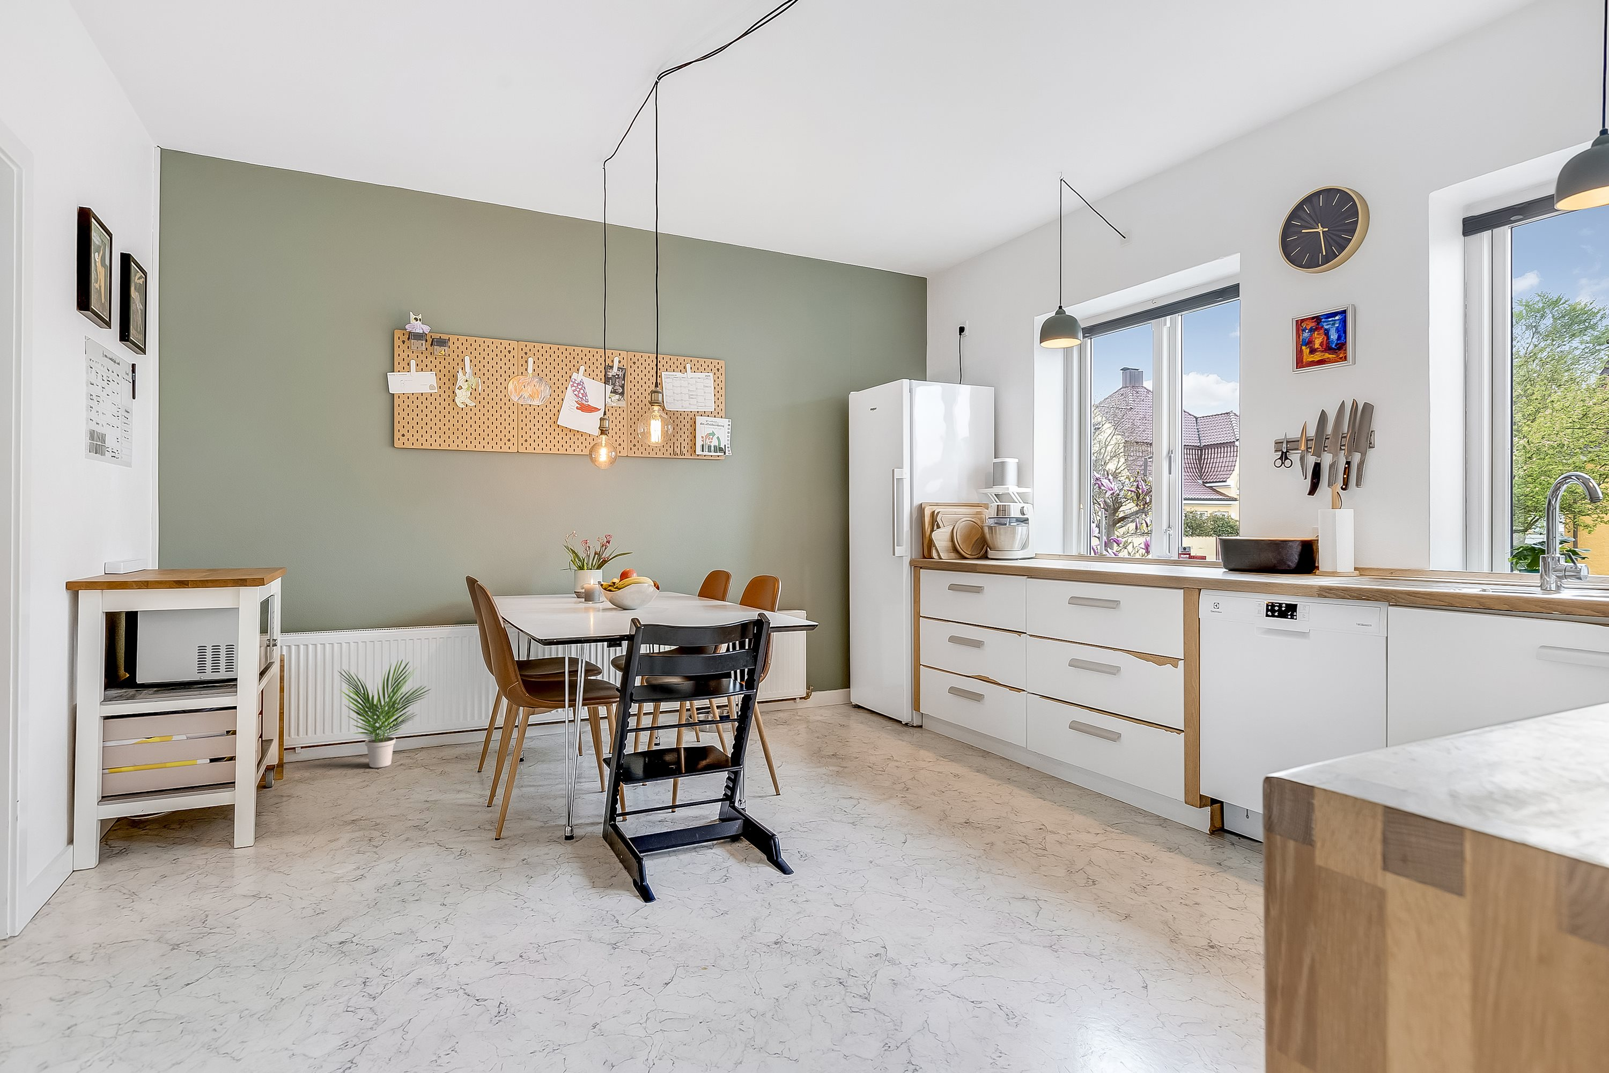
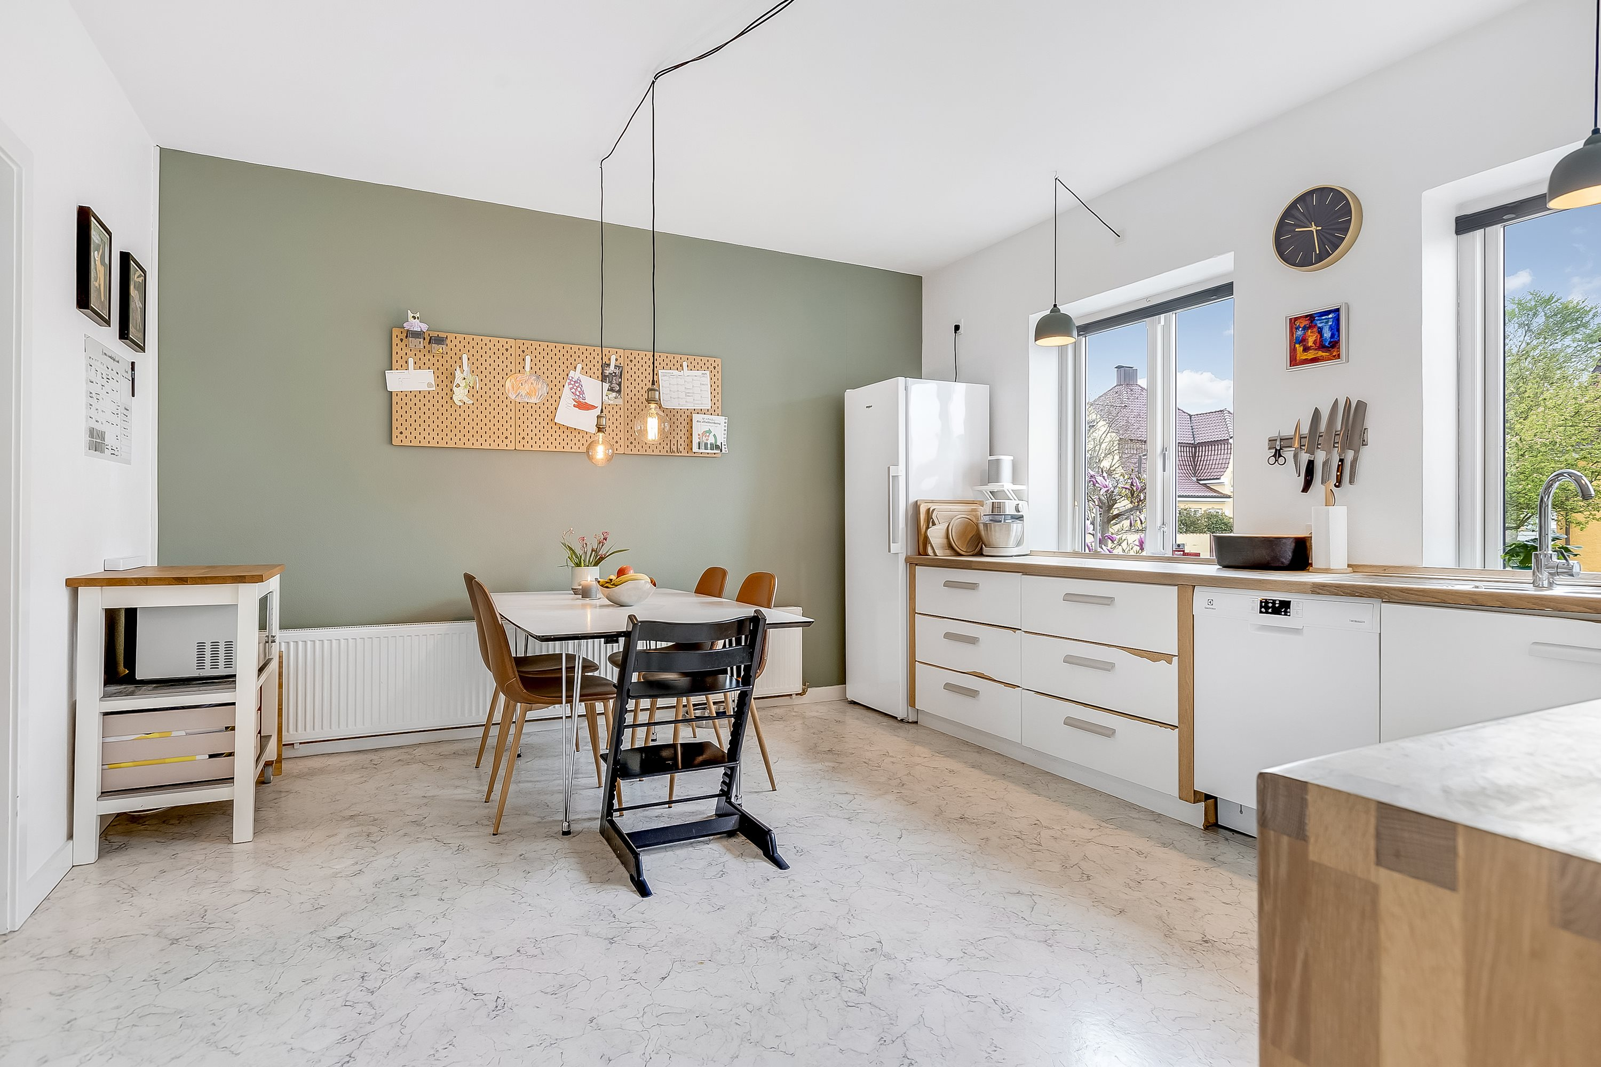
- potted plant [338,659,431,769]
